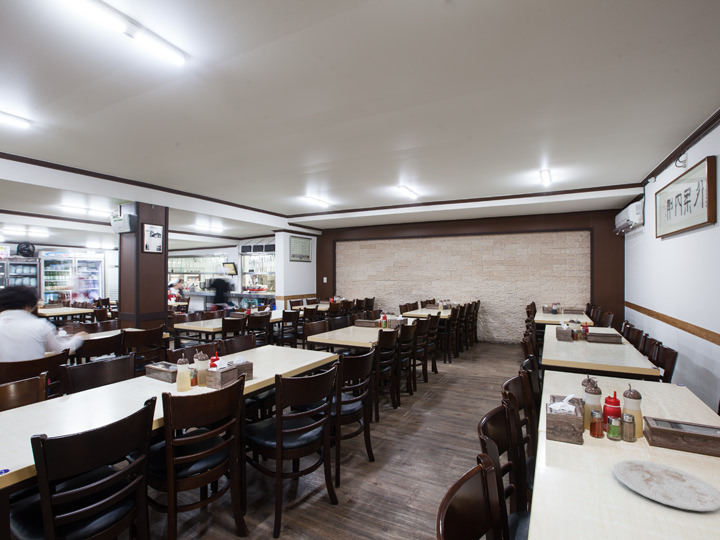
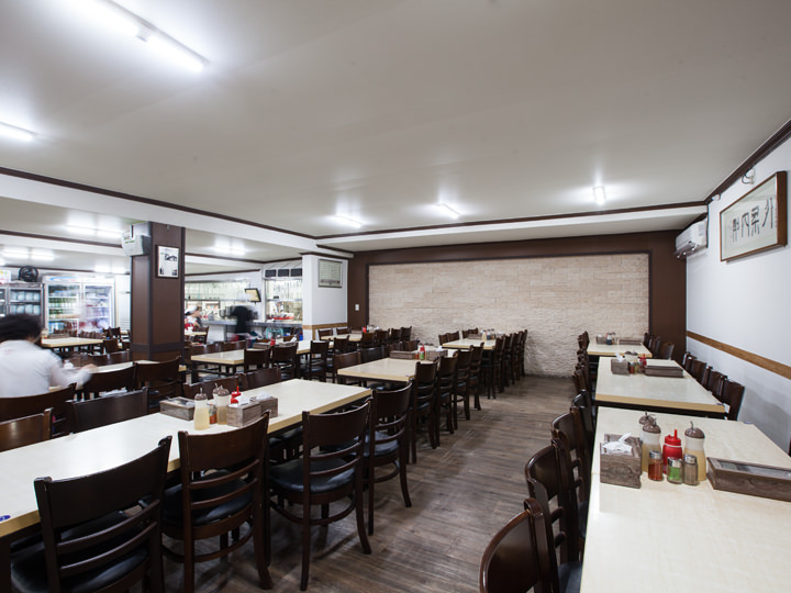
- plate [612,459,720,512]
